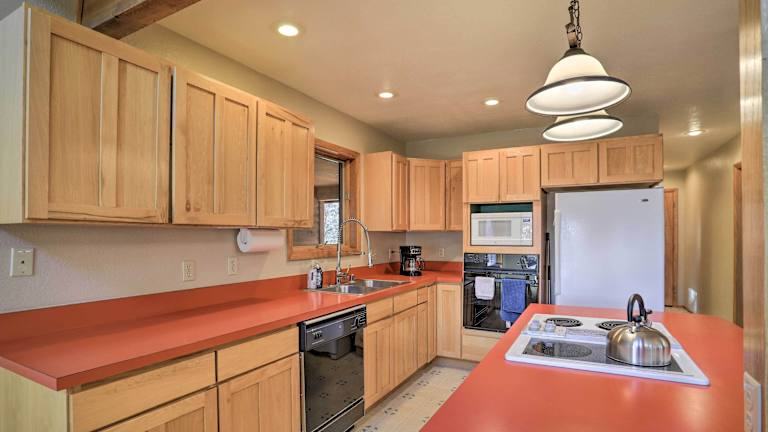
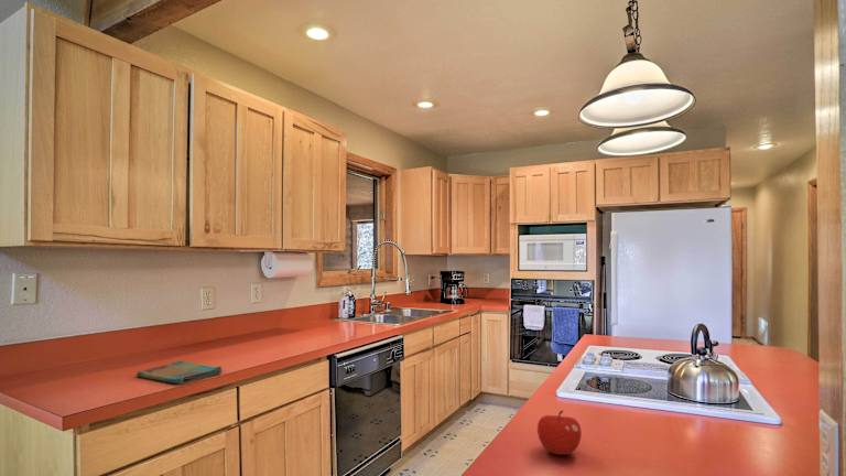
+ dish towel [135,359,224,386]
+ fruit [536,409,583,456]
